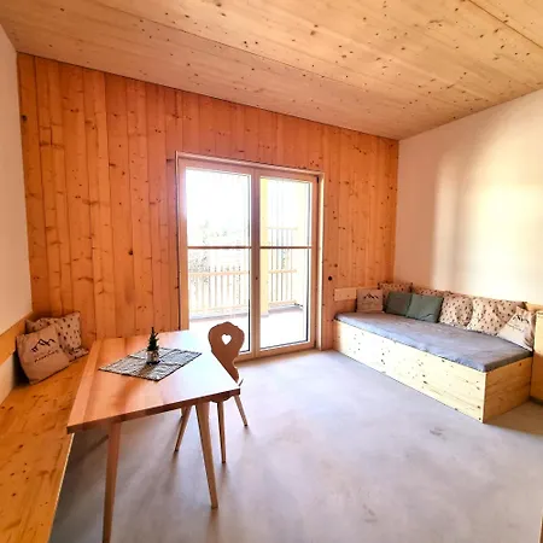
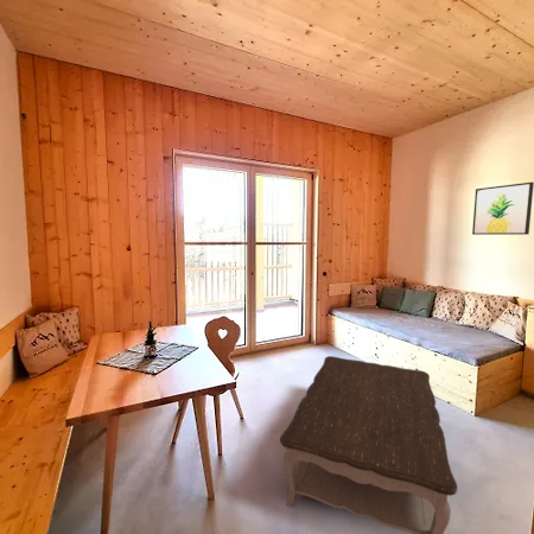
+ coffee table [279,355,459,534]
+ wall art [471,180,534,236]
